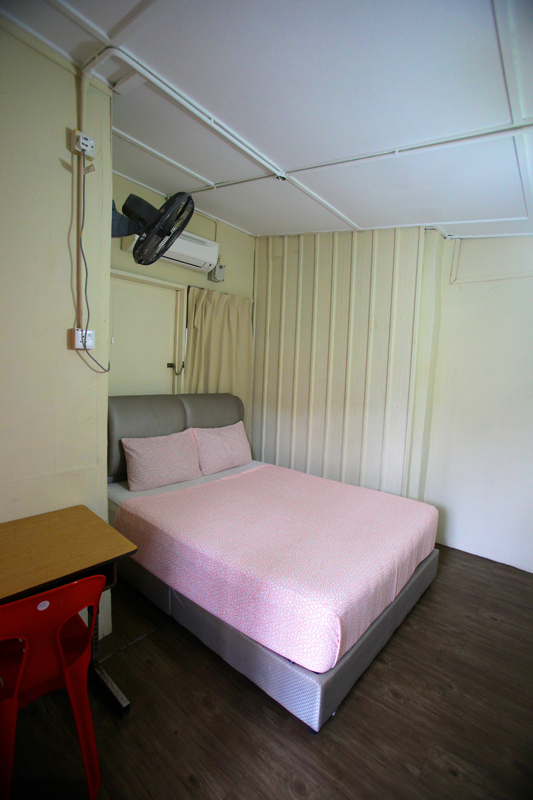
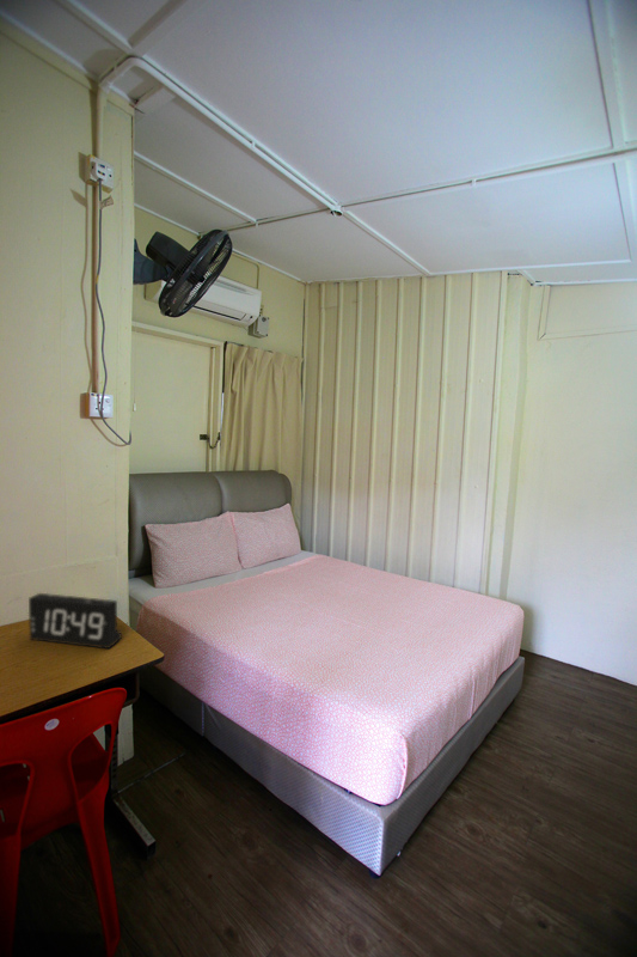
+ alarm clock [27,592,123,650]
